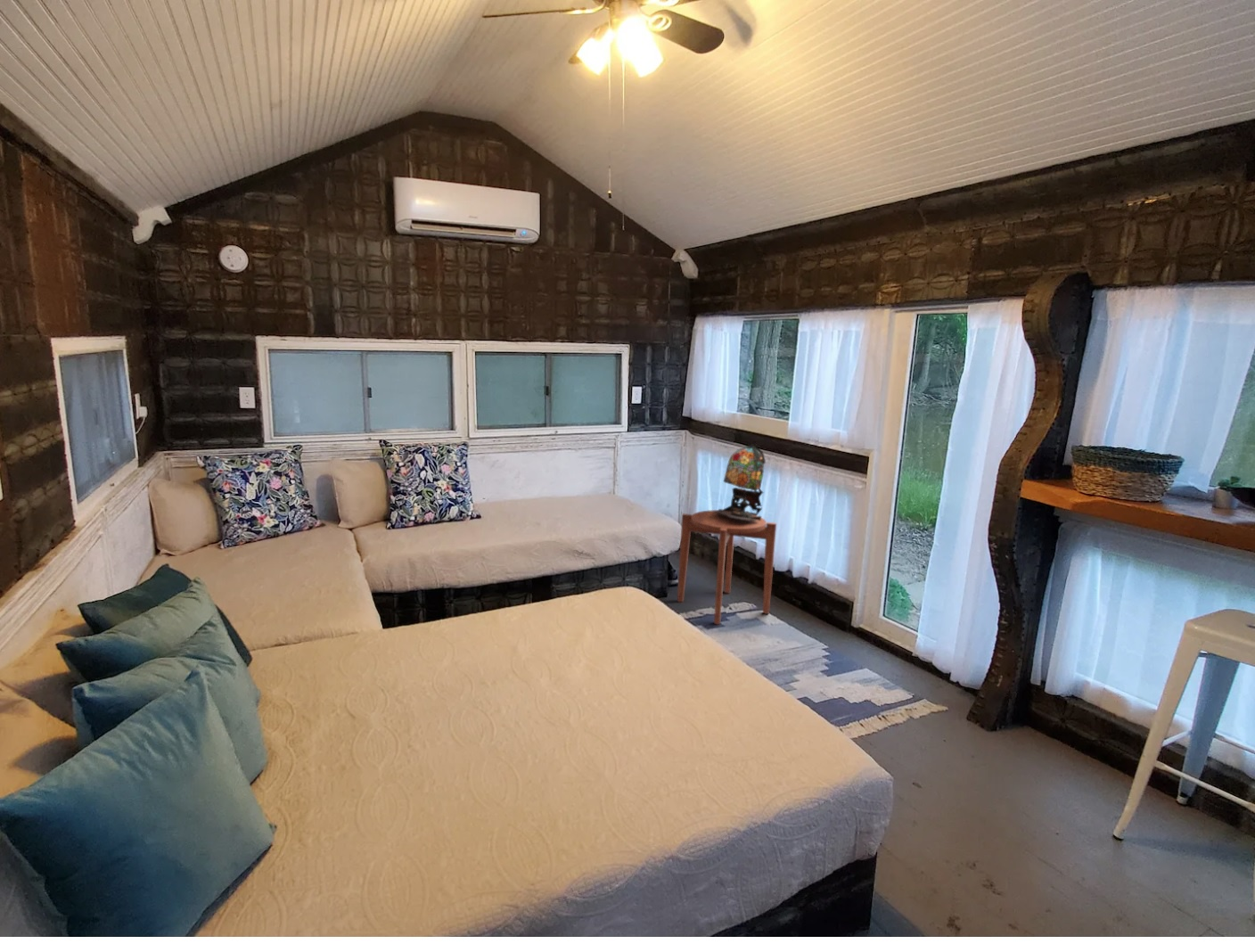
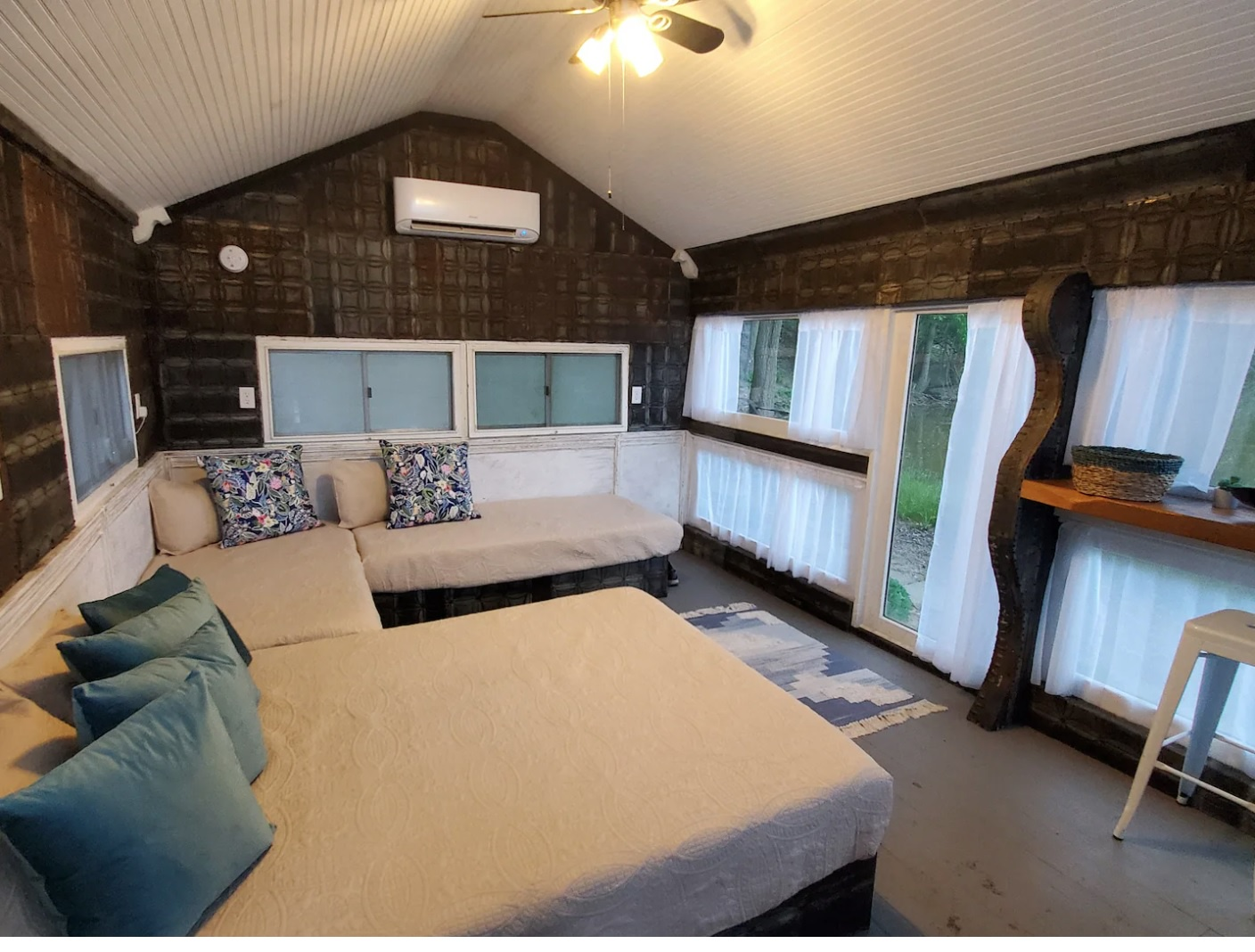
- table lamp [715,443,767,521]
- side table [677,509,777,626]
